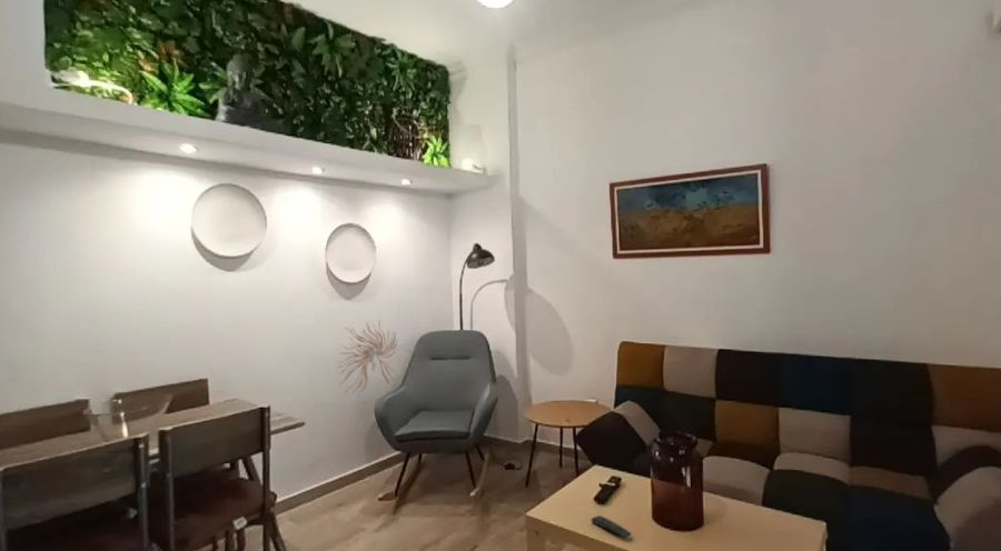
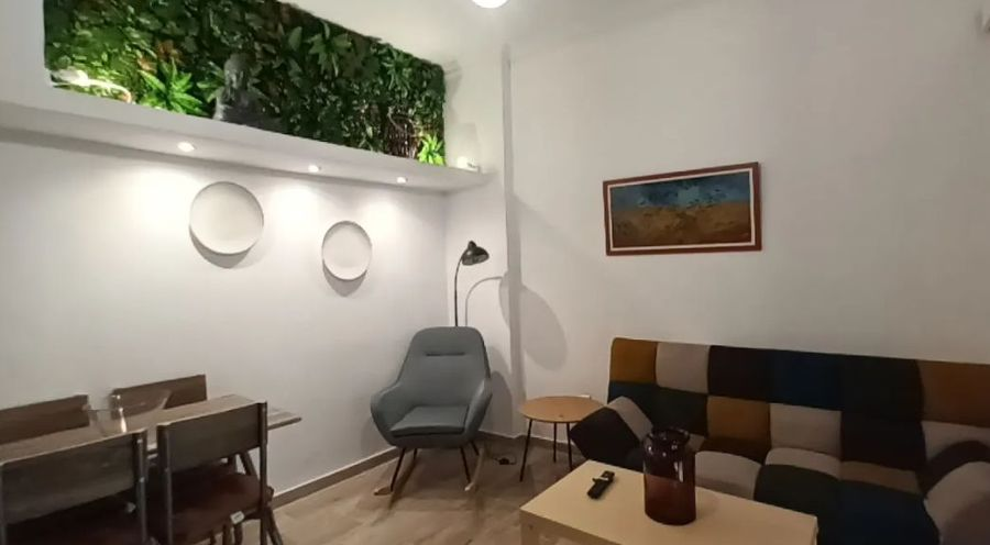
- wall sculpture [336,318,399,397]
- remote control [591,514,633,540]
